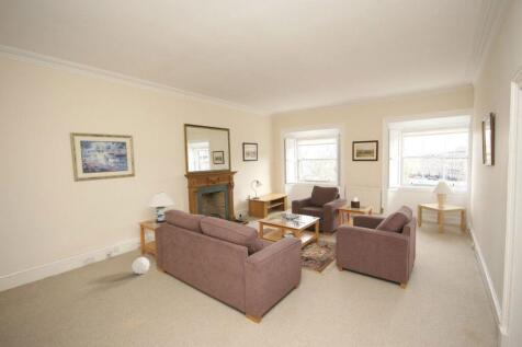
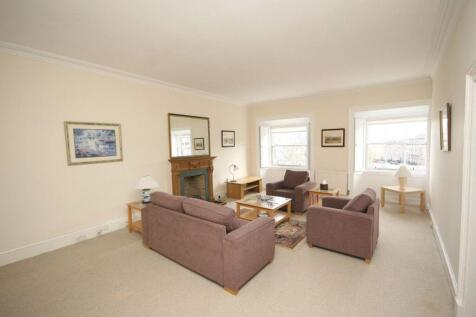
- ball [130,256,150,275]
